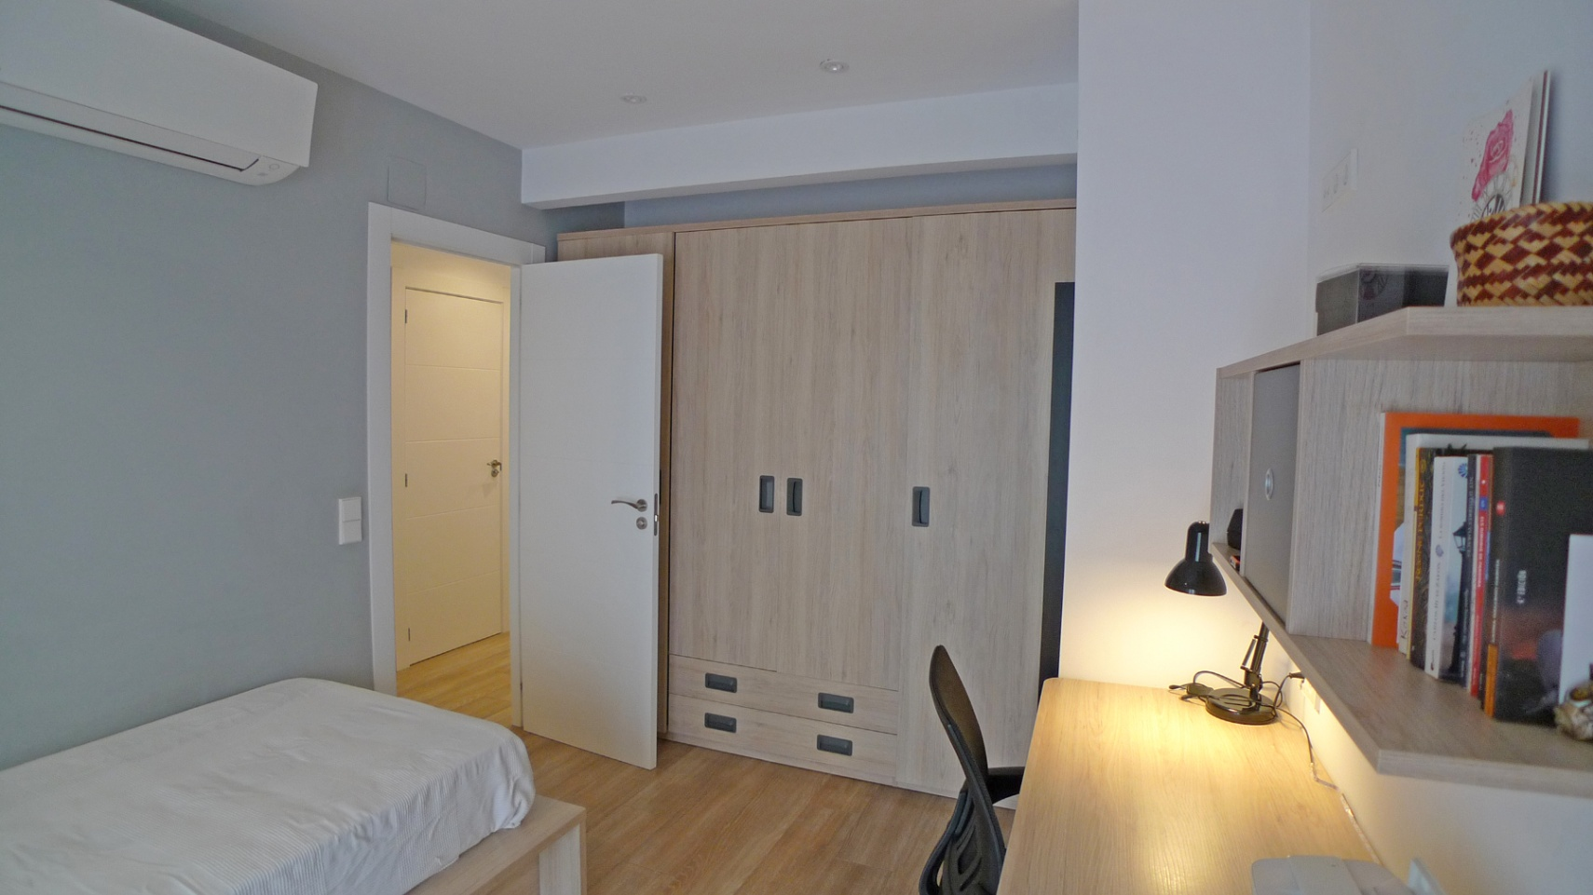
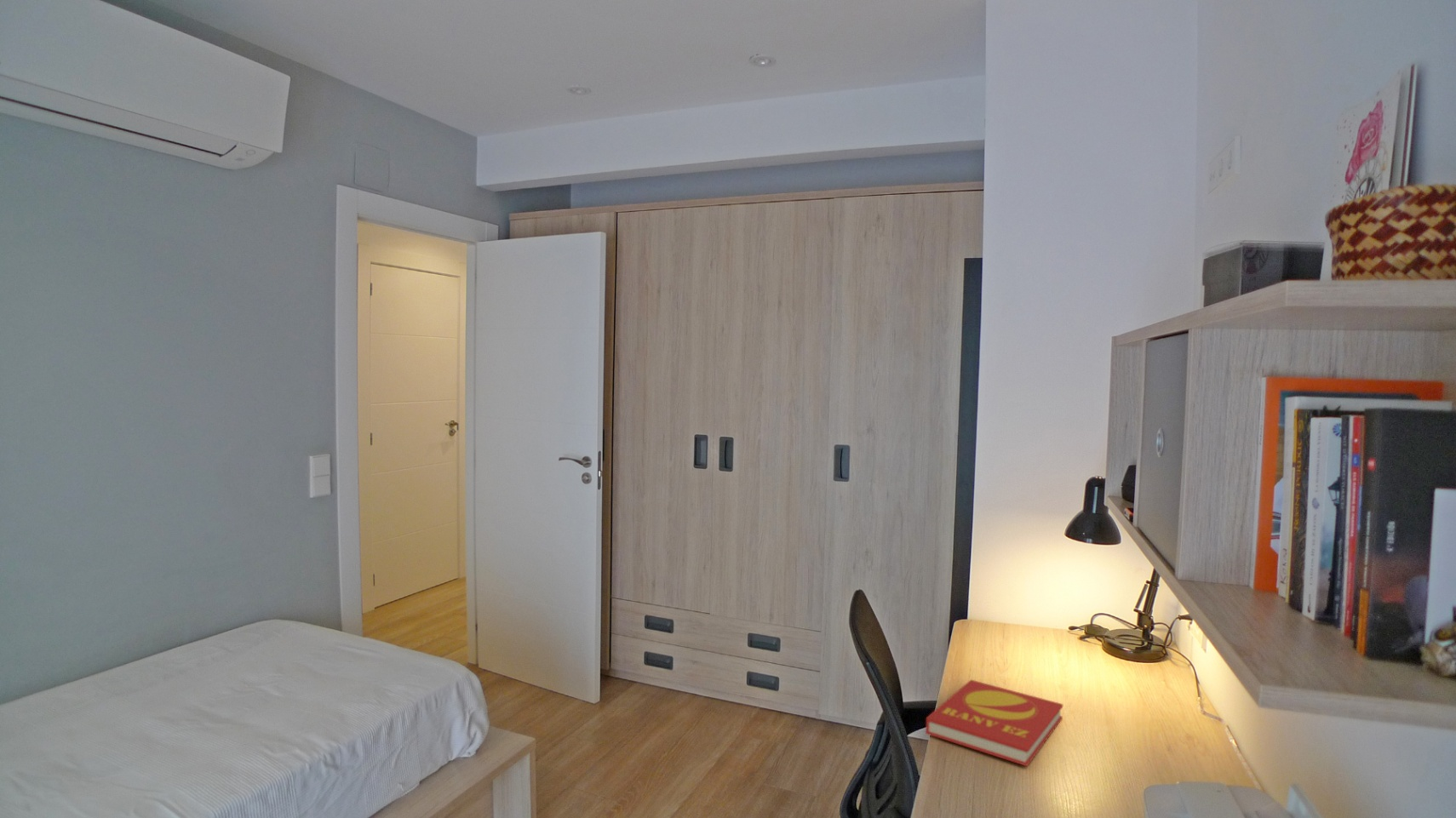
+ book [925,679,1063,767]
